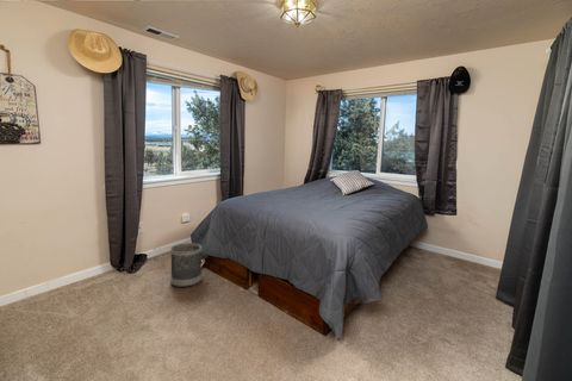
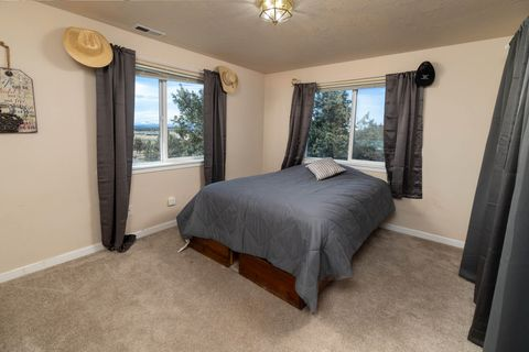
- wastebasket [169,242,203,288]
